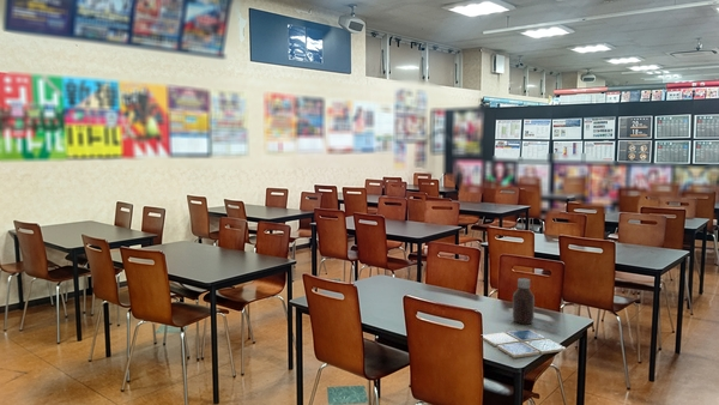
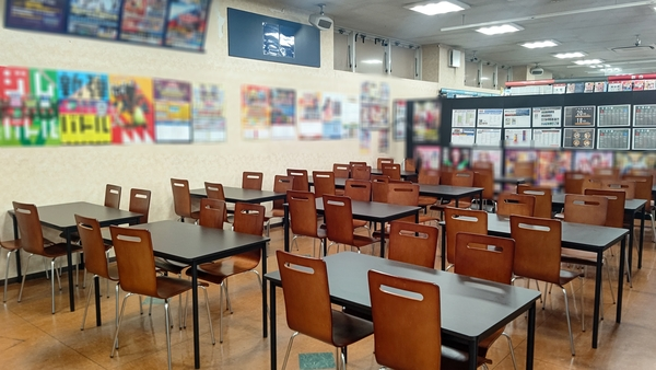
- drink coaster [482,328,567,359]
- bottle [512,277,536,325]
